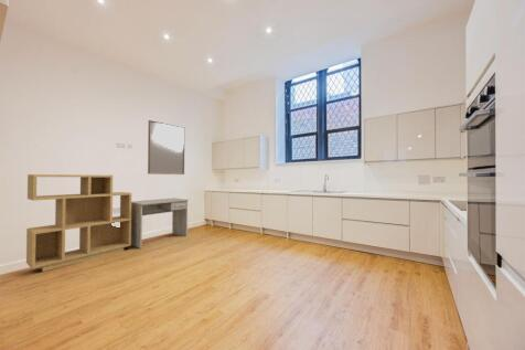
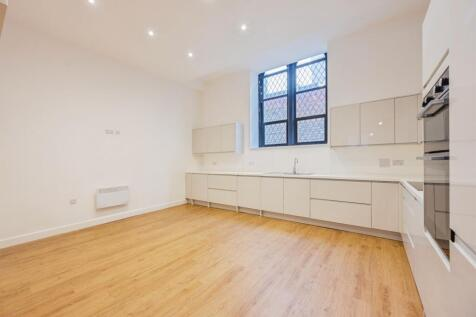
- home mirror [147,119,185,176]
- shelving unit [25,173,132,273]
- desk [130,197,190,250]
